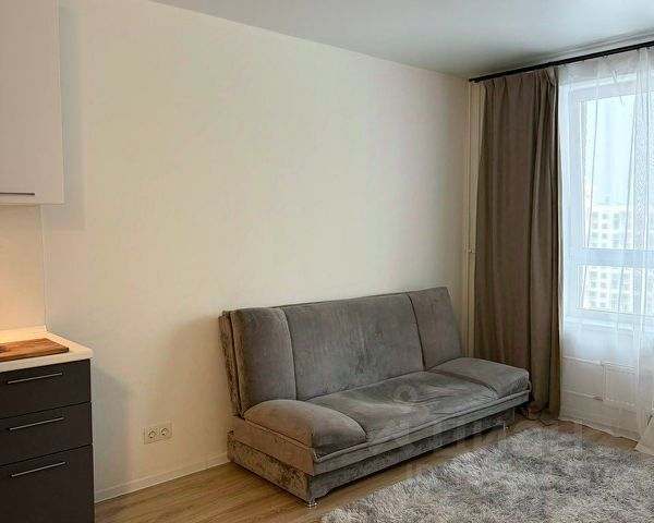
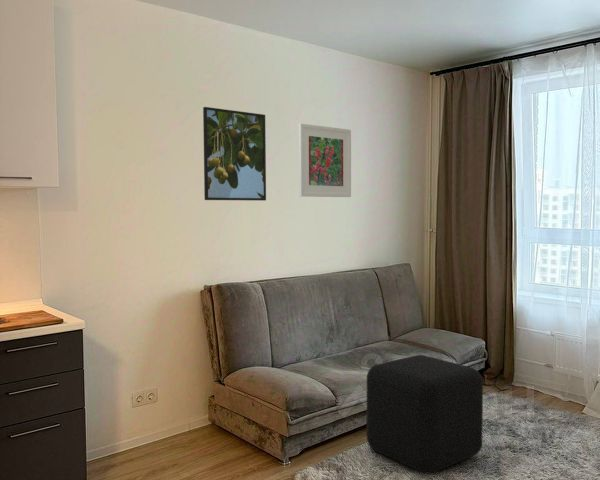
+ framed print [298,123,352,198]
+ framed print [202,106,267,202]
+ cube [366,354,484,475]
